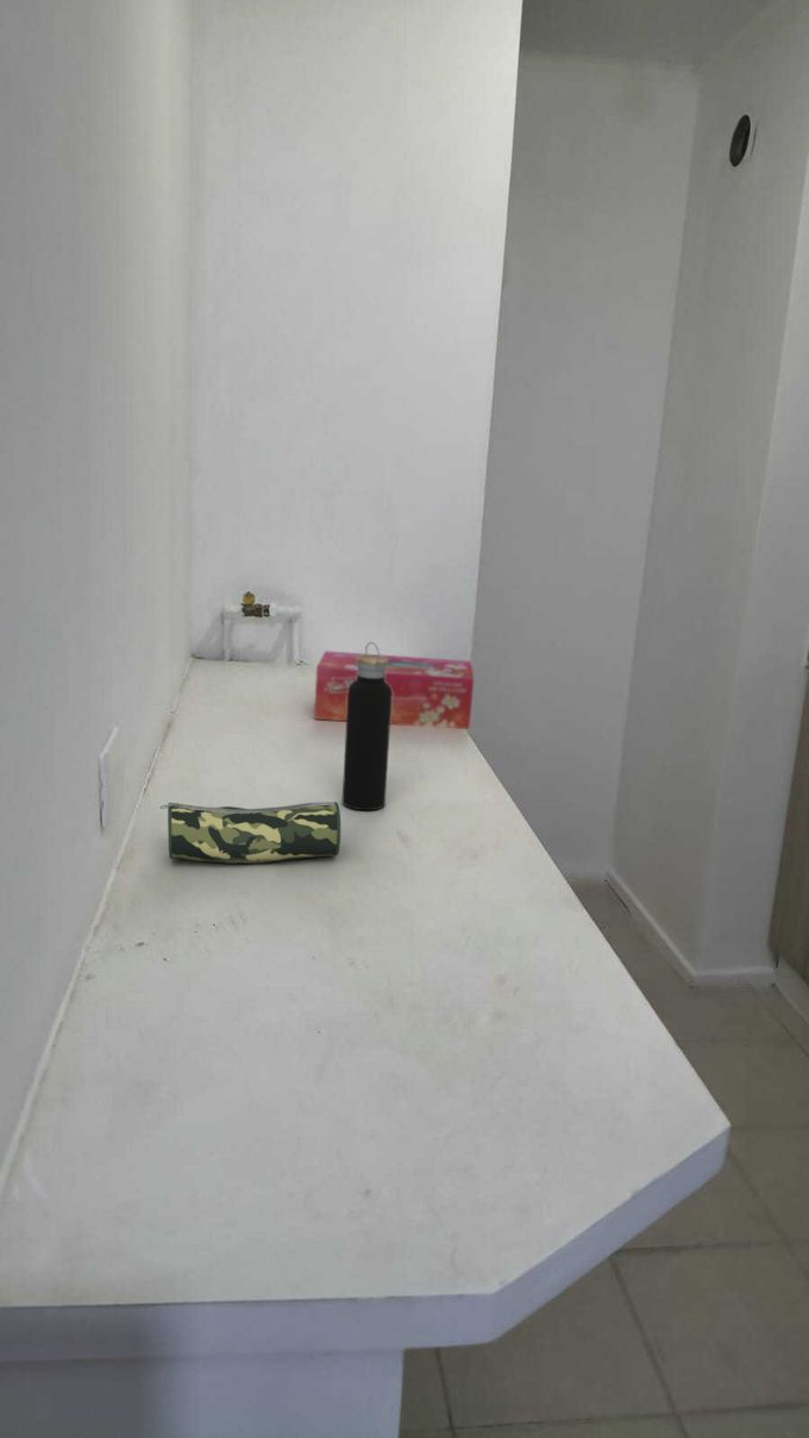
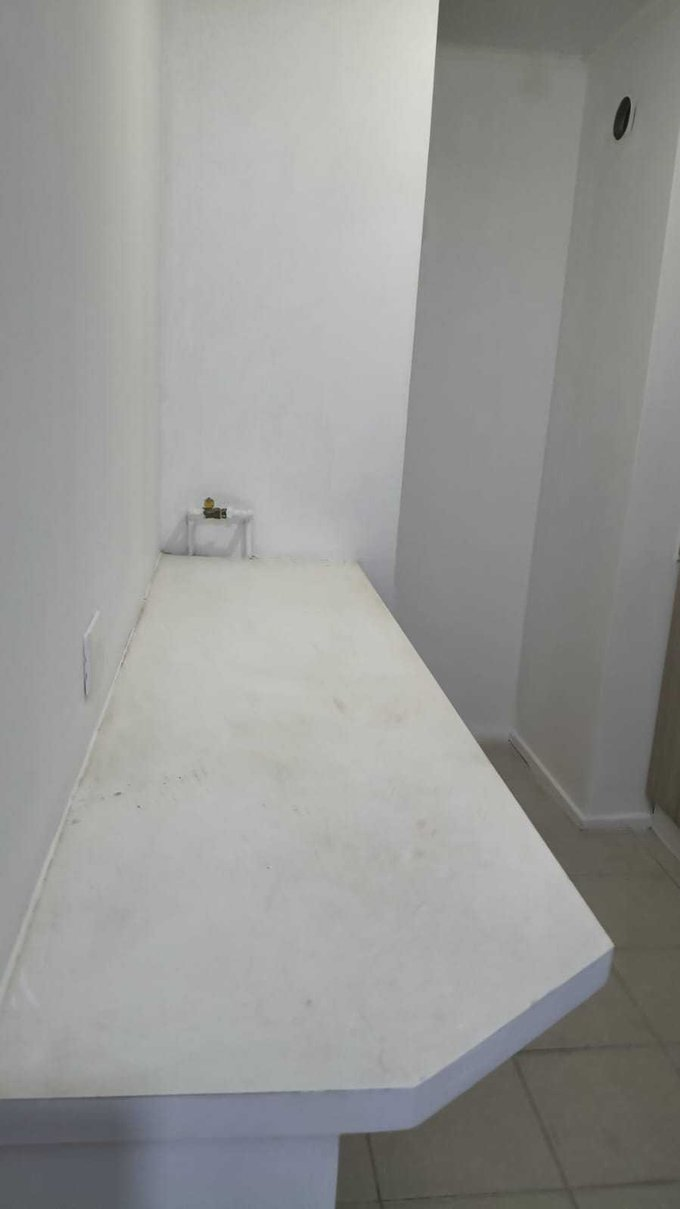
- water bottle [341,641,393,811]
- pencil case [158,800,341,865]
- tissue box [313,649,475,730]
